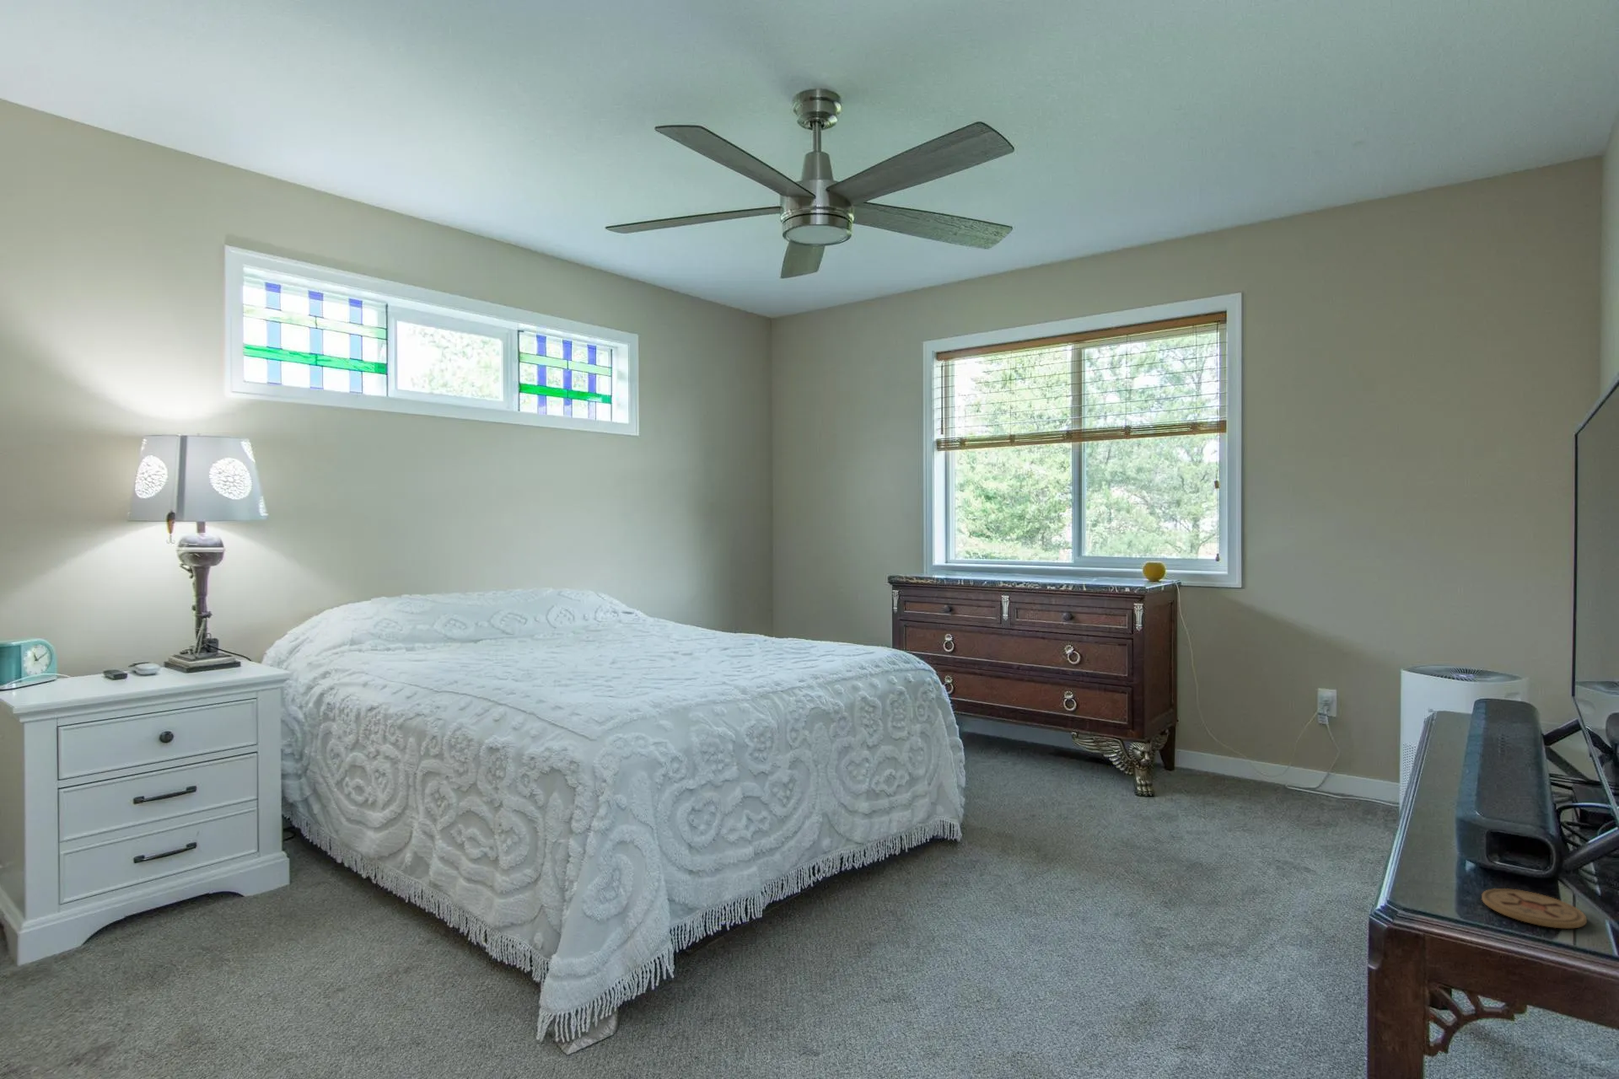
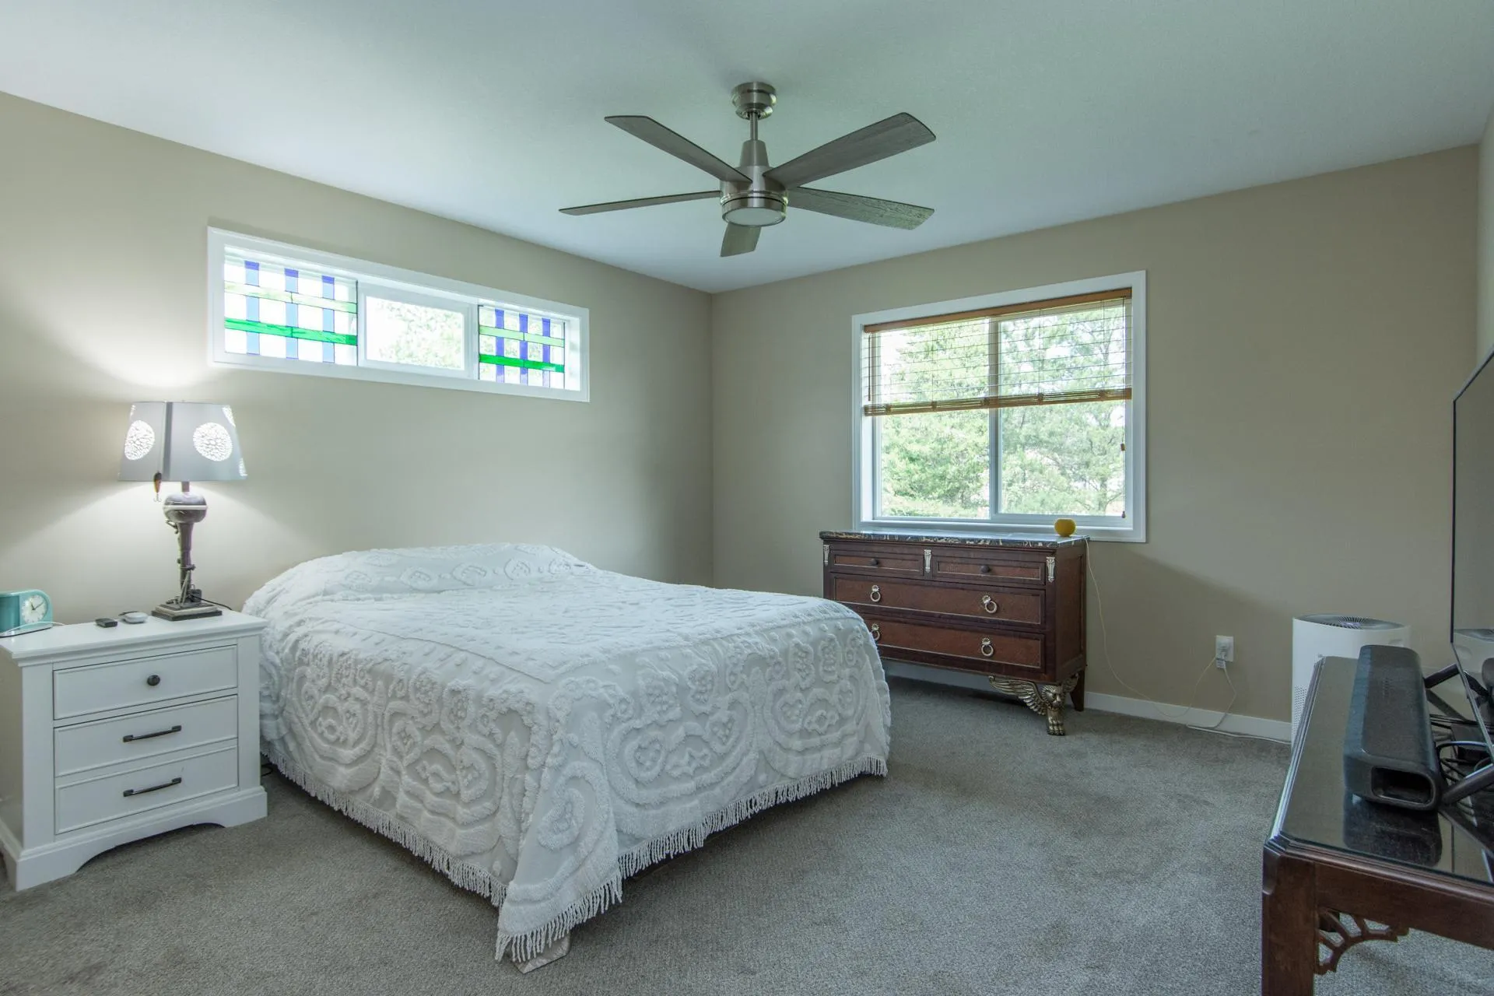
- coaster [1480,888,1588,930]
